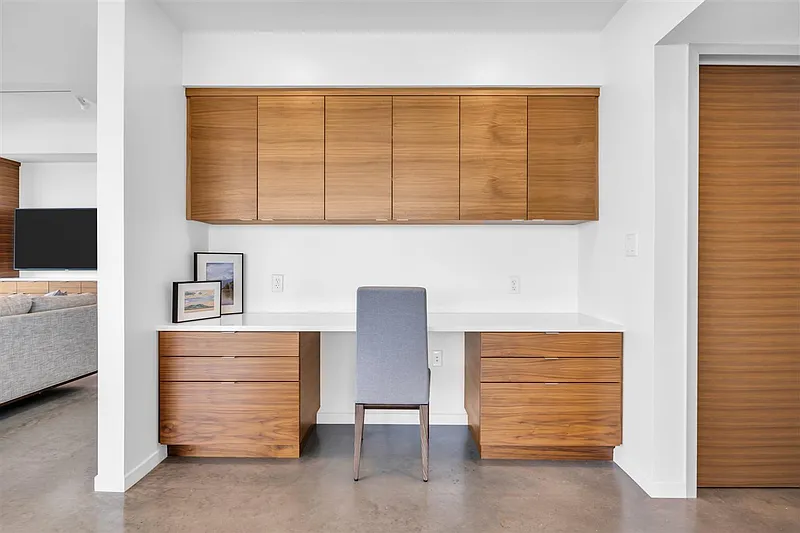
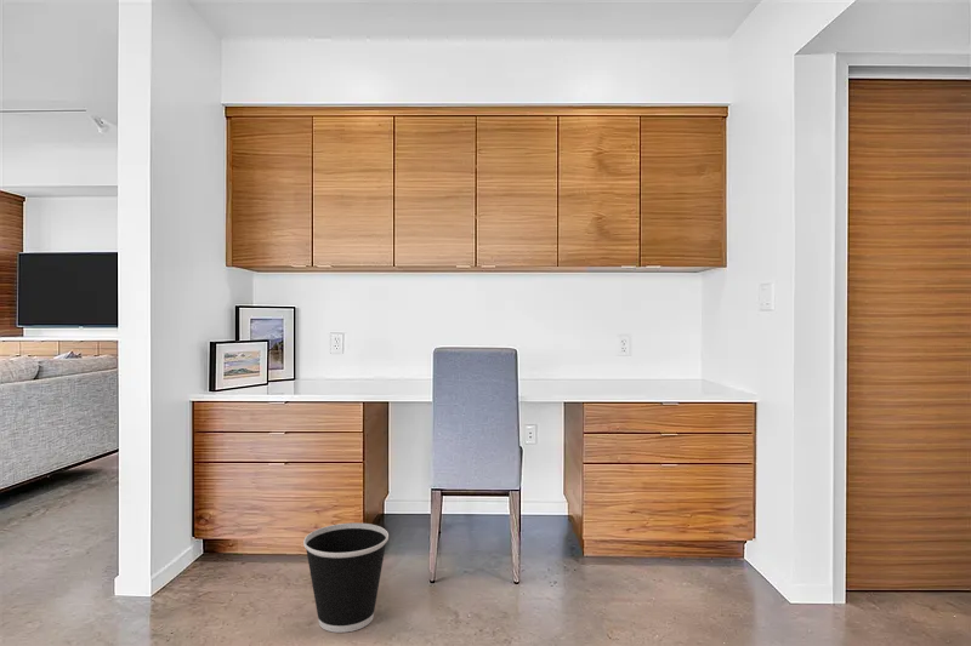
+ wastebasket [302,522,390,634]
